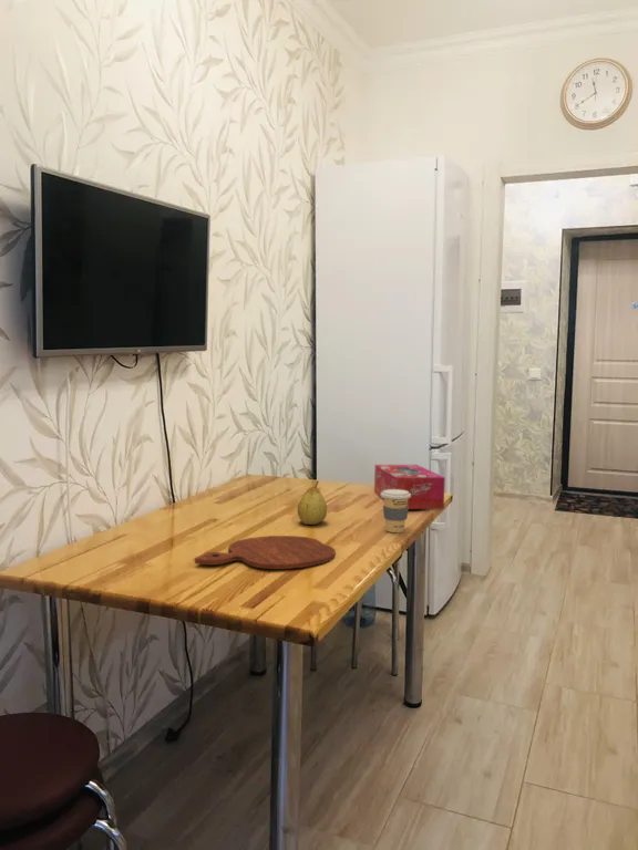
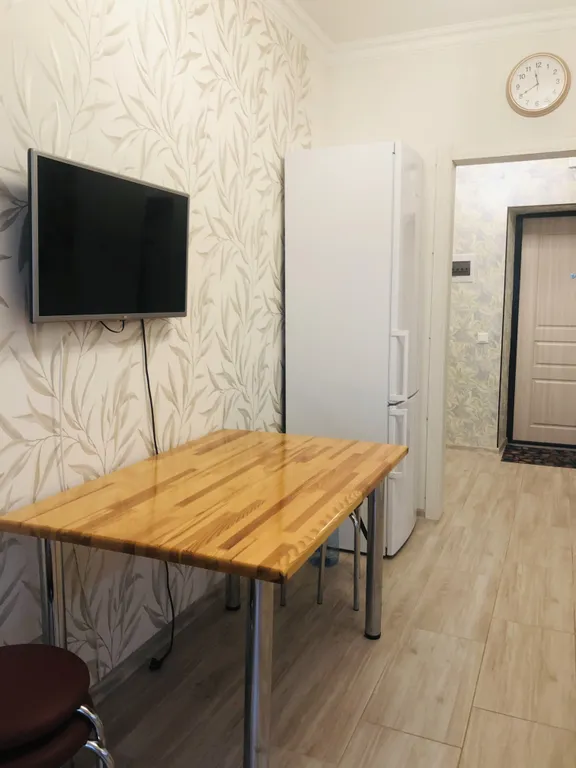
- coffee cup [381,489,411,533]
- tissue box [373,464,446,510]
- fruit [297,480,328,526]
- cutting board [194,535,337,570]
